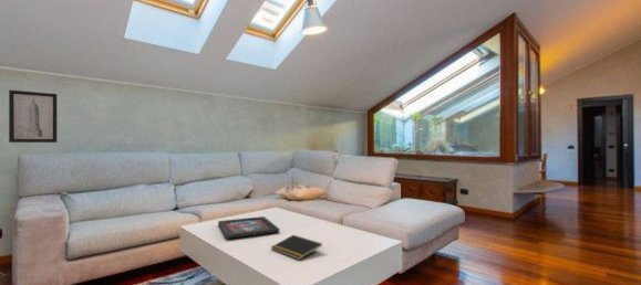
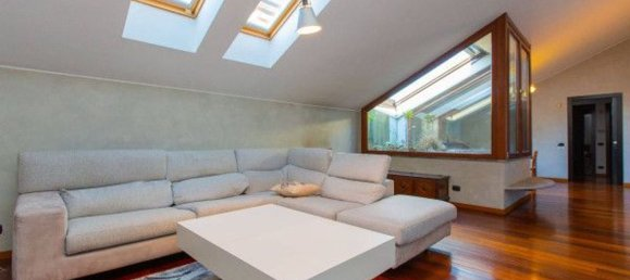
- wall art [8,88,58,144]
- picture frame [217,215,280,240]
- notepad [270,234,323,261]
